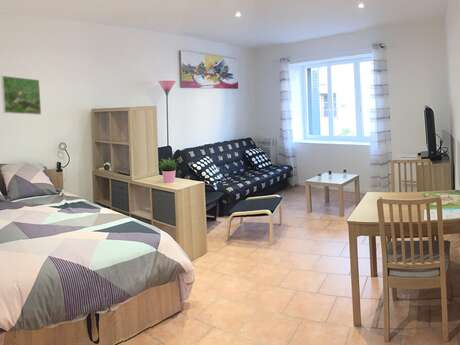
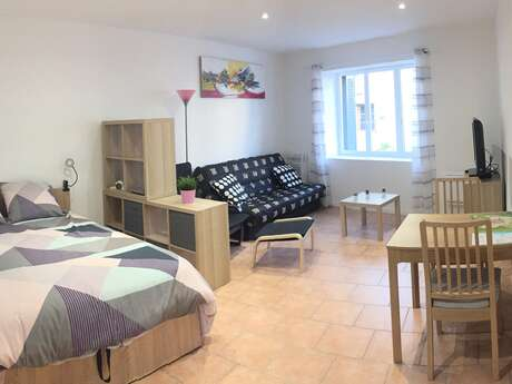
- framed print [0,75,42,116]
